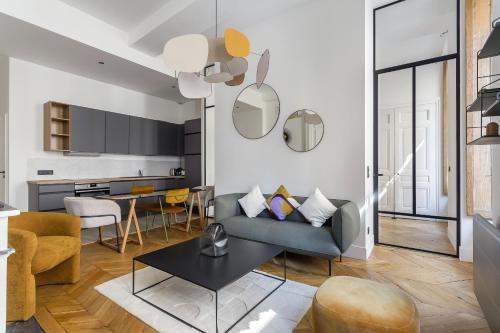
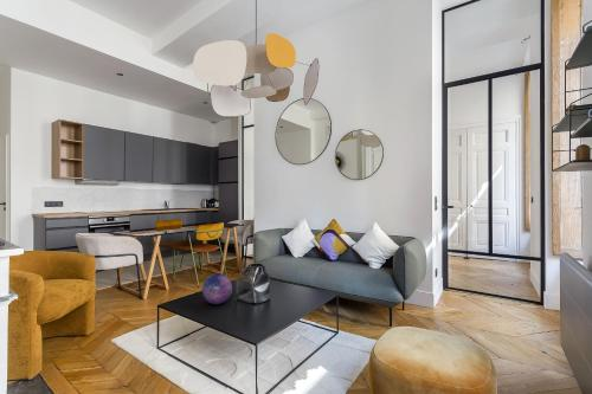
+ decorative ball [201,272,233,305]
